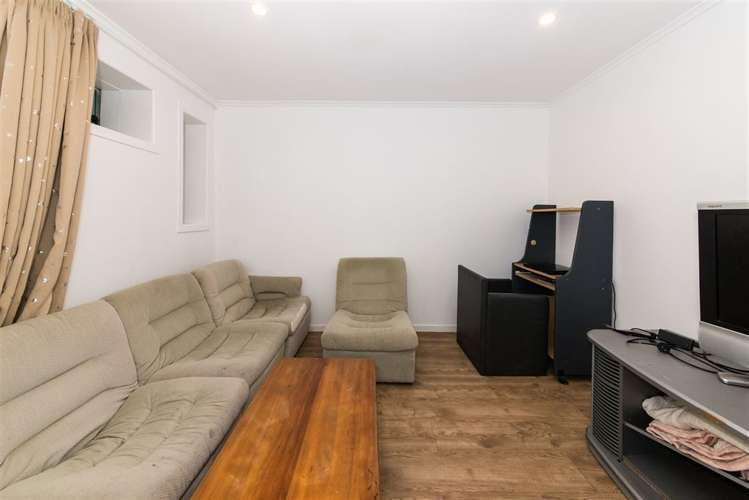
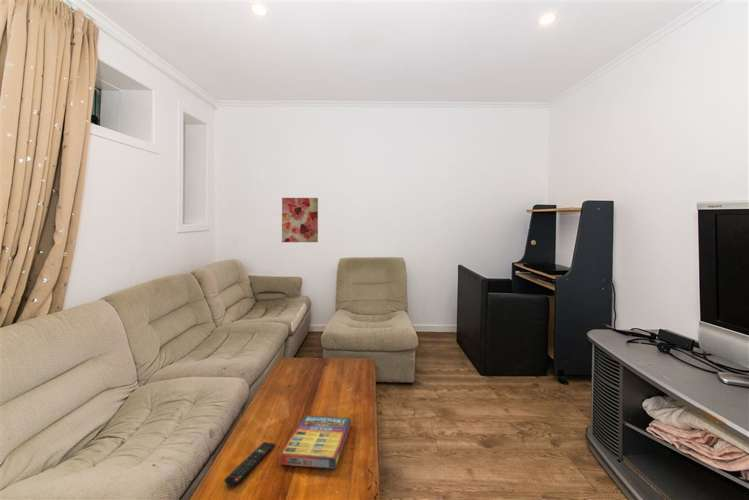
+ remote control [223,441,276,487]
+ game compilation box [278,414,352,470]
+ wall art [281,197,319,243]
